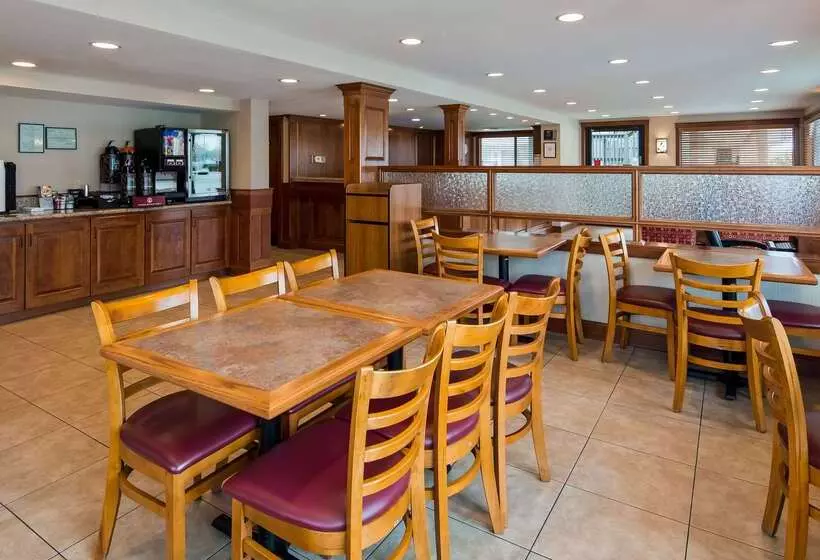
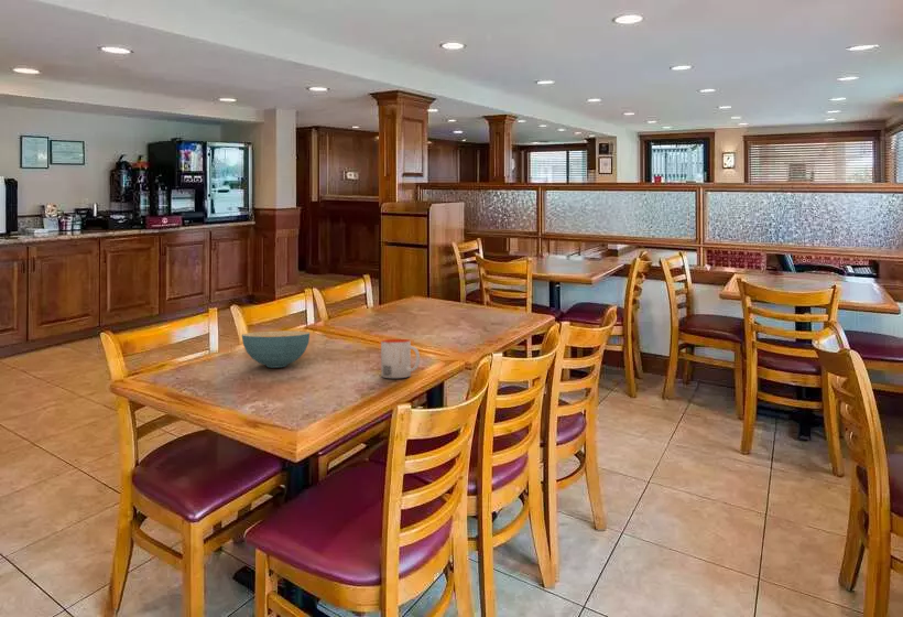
+ cereal bowl [241,329,311,369]
+ mug [380,338,421,379]
